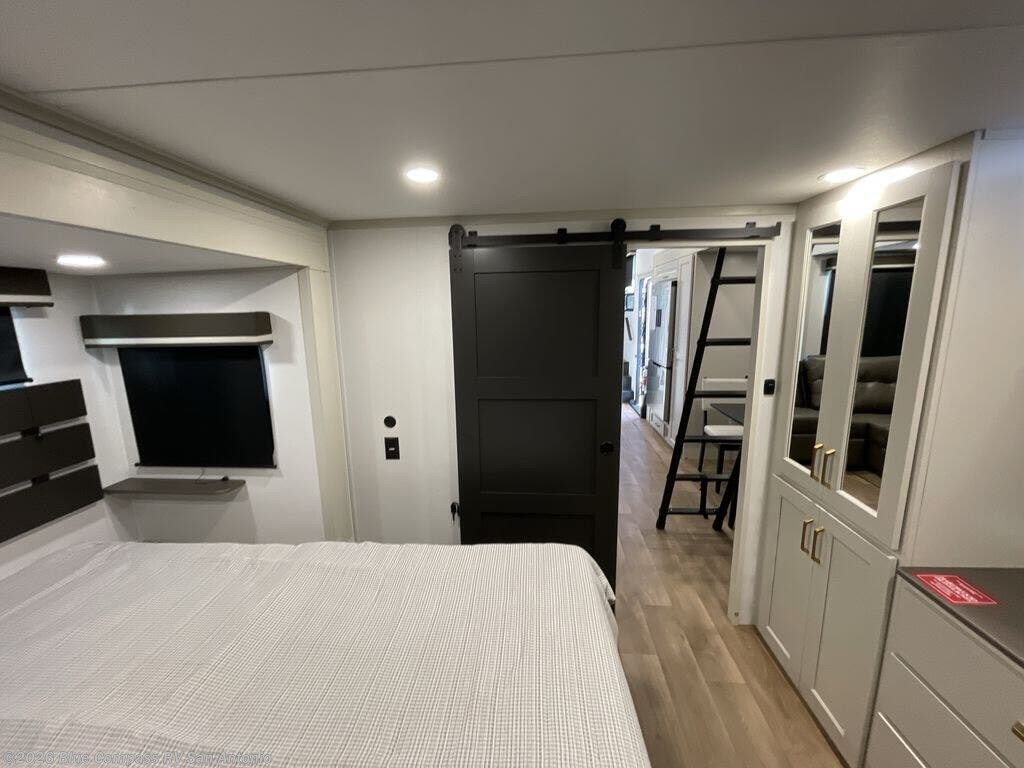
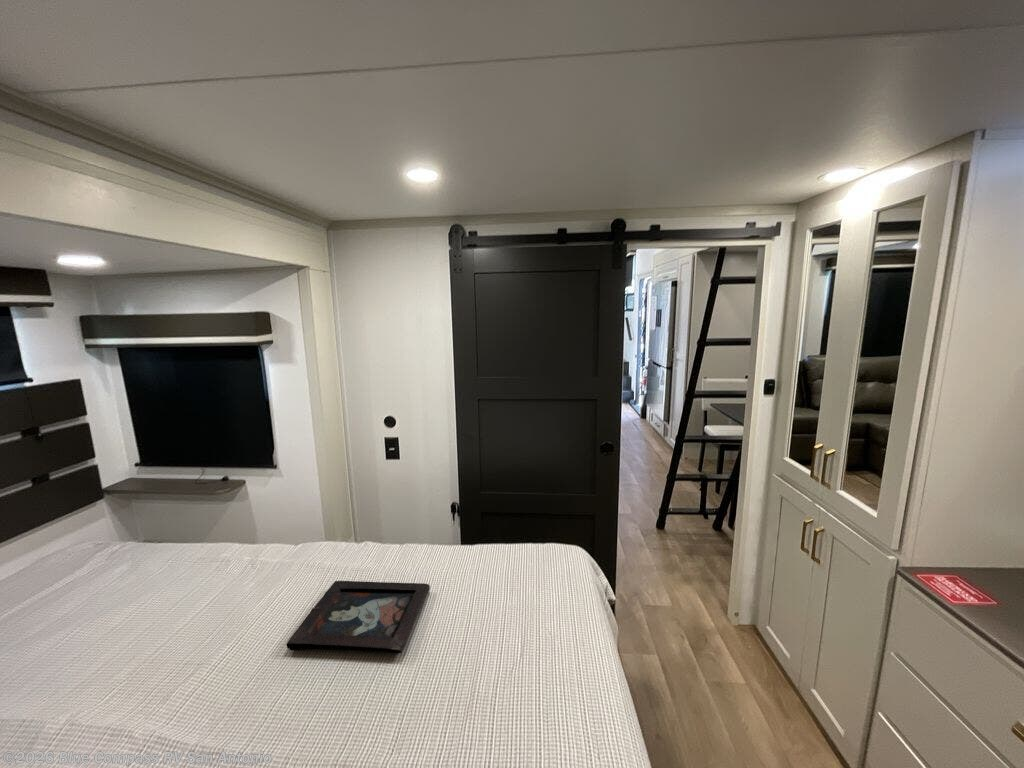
+ decorative tray [285,580,431,654]
